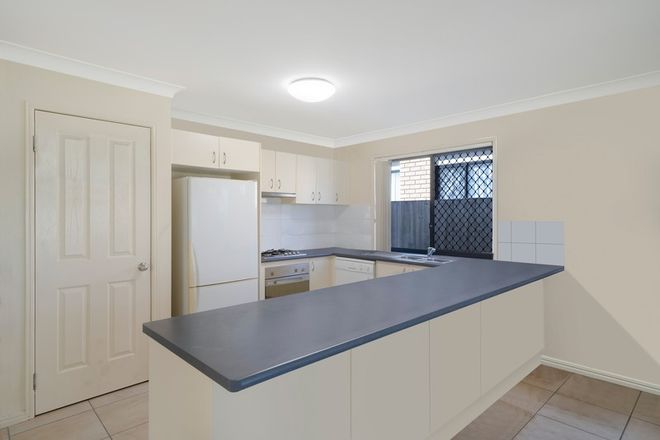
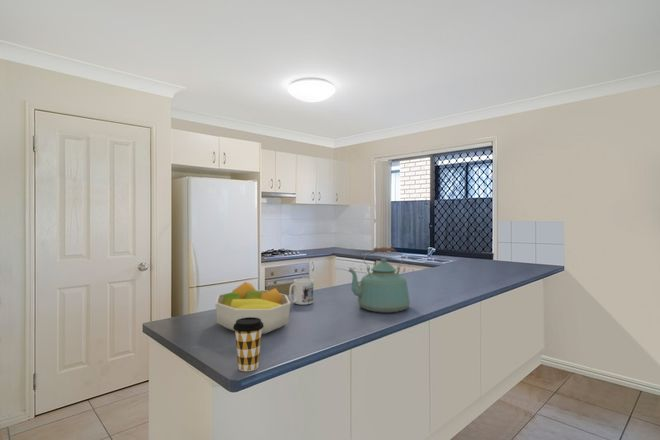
+ kettle [348,246,411,314]
+ coffee cup [233,317,264,372]
+ fruit bowl [214,281,292,335]
+ mug [288,277,314,306]
